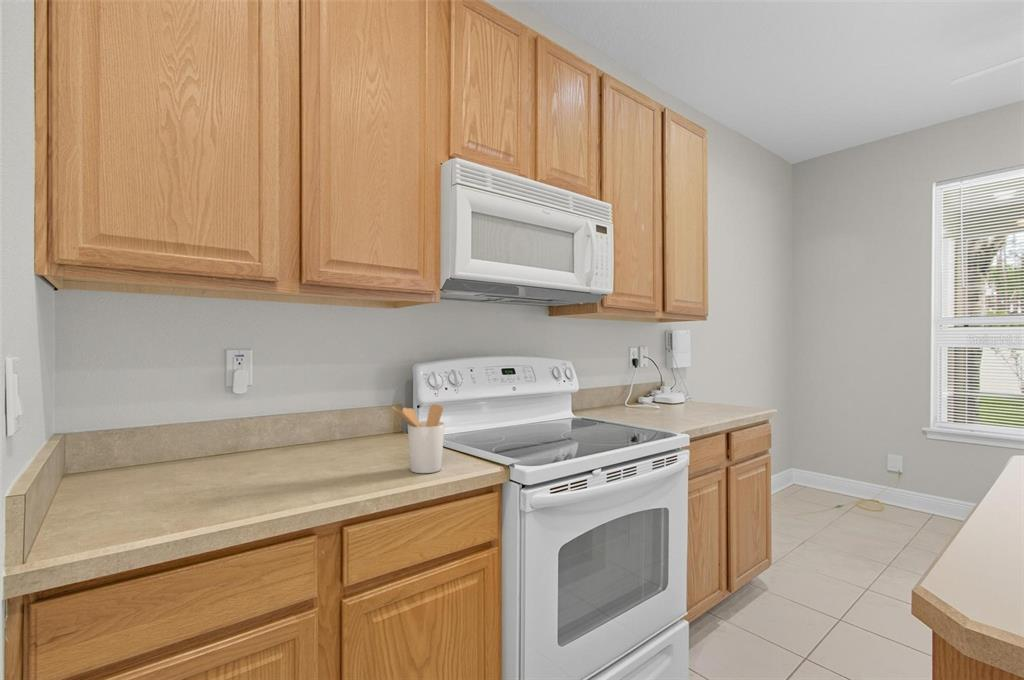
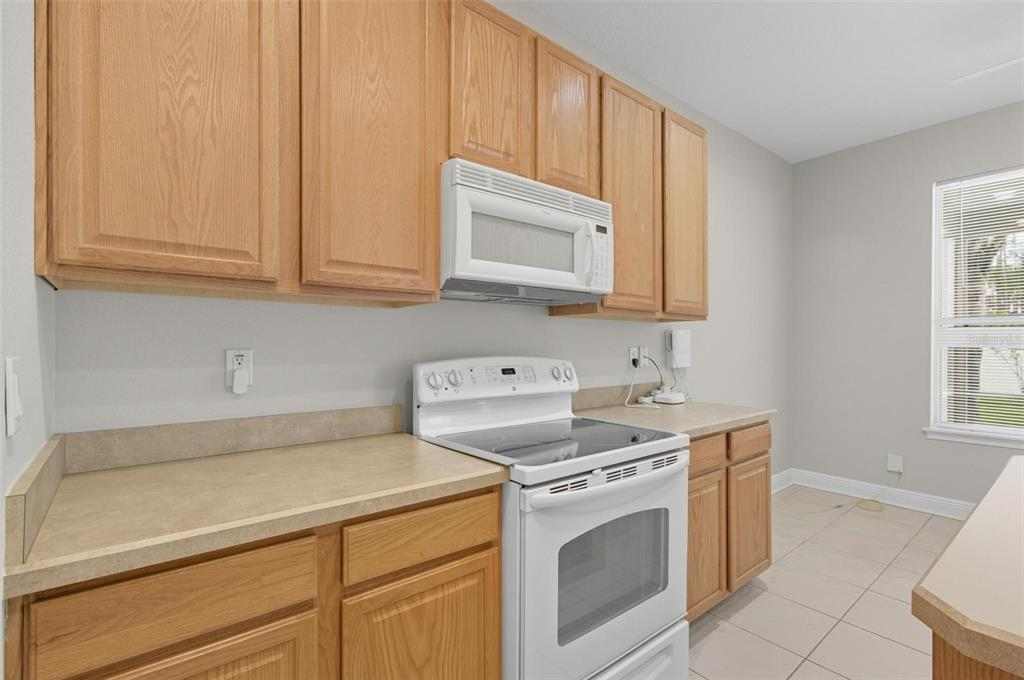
- utensil holder [391,403,445,474]
